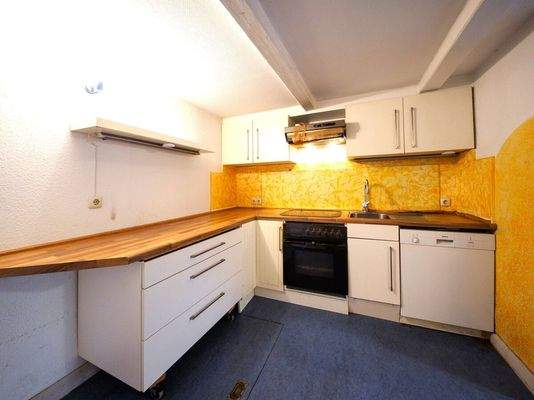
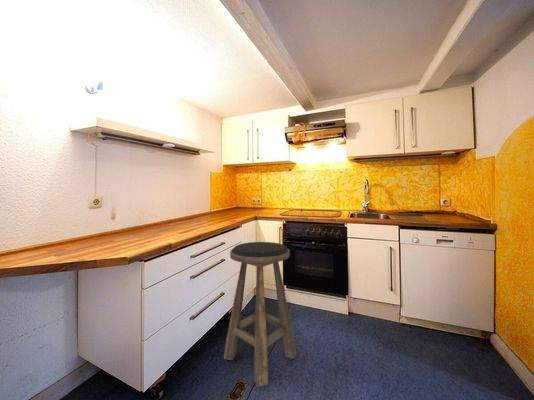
+ stool [223,241,297,388]
